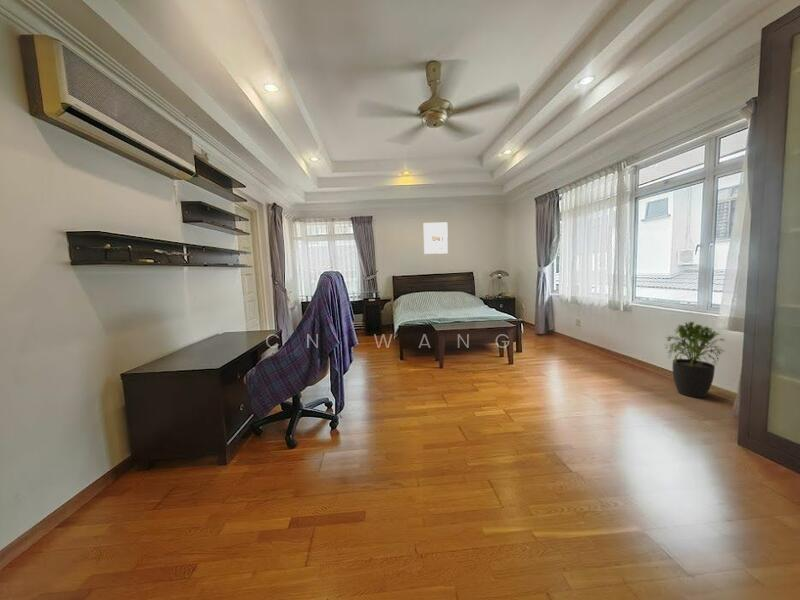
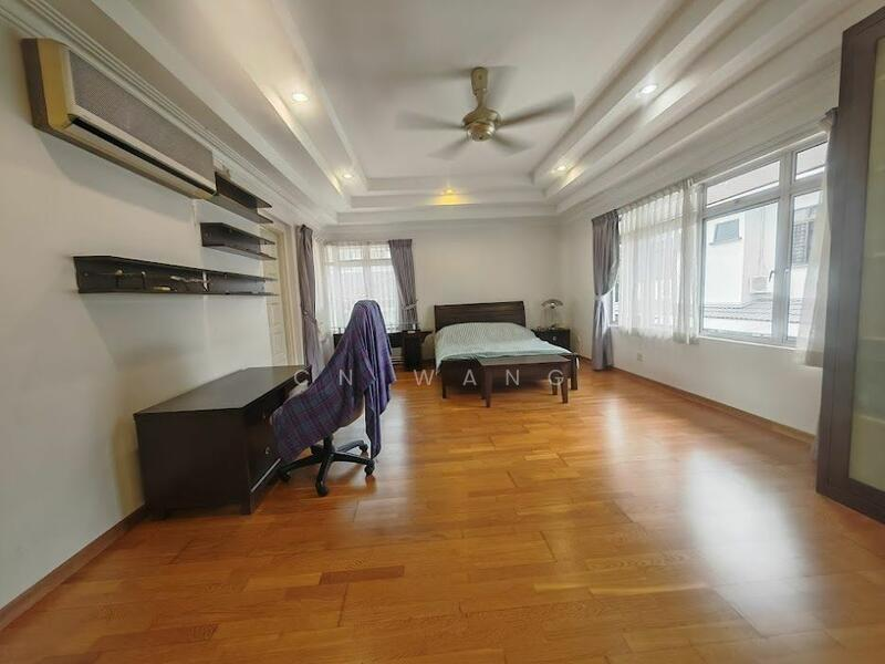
- potted plant [664,320,727,399]
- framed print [423,221,449,255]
